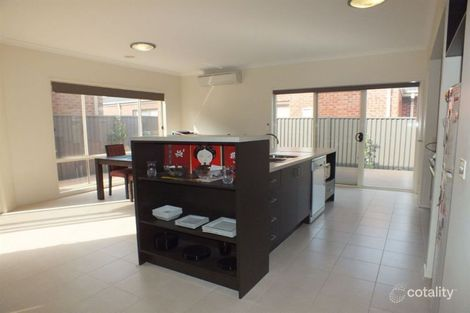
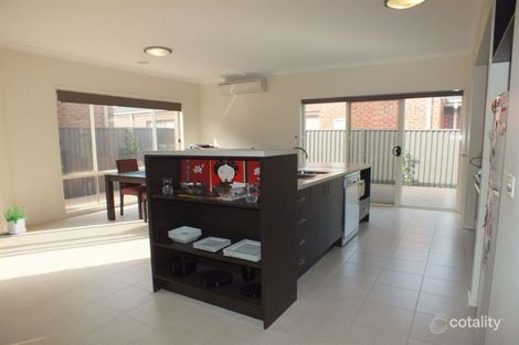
+ potted plant [1,205,29,235]
